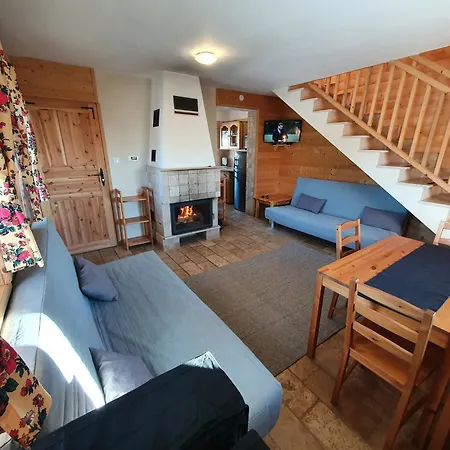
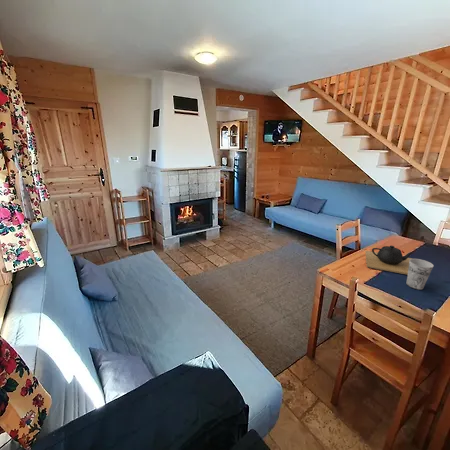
+ cup [406,258,434,291]
+ teapot [364,245,414,275]
